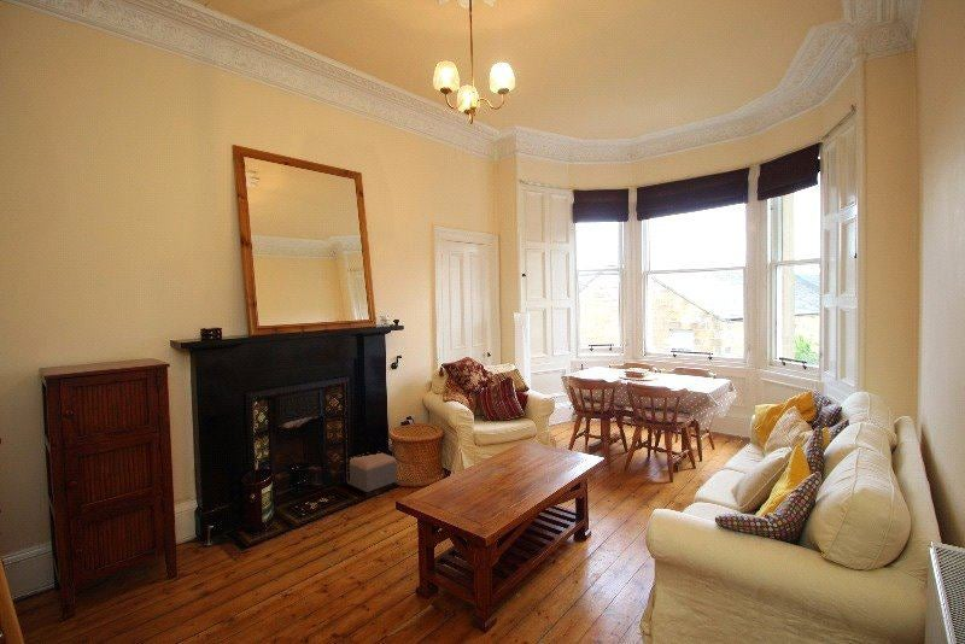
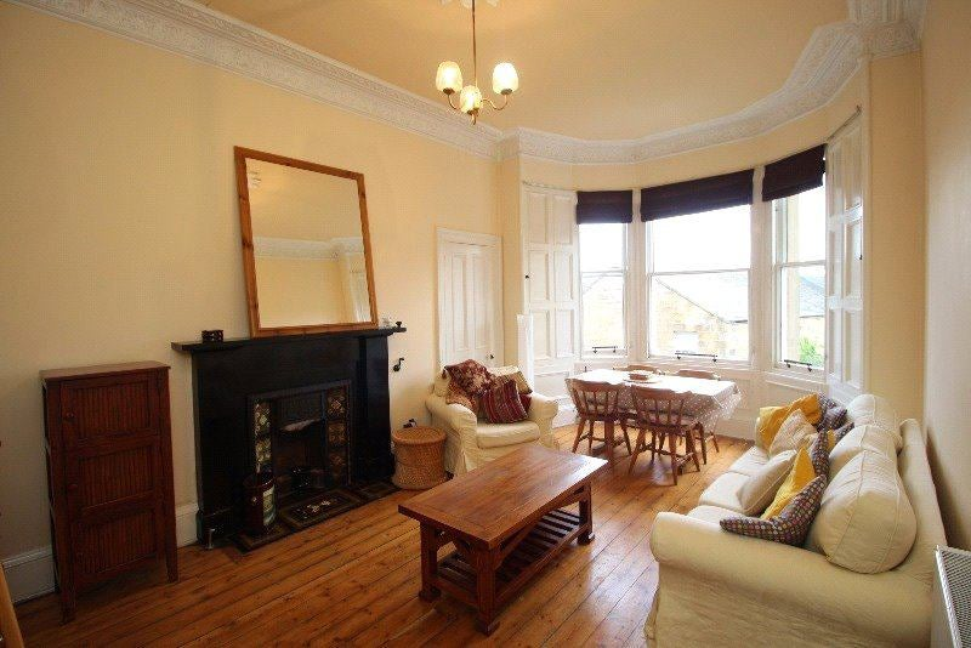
- footstool [346,452,398,493]
